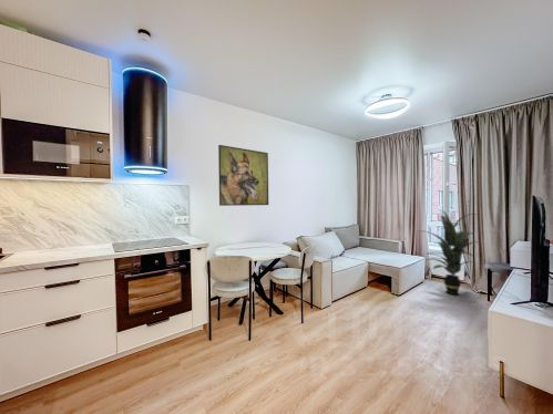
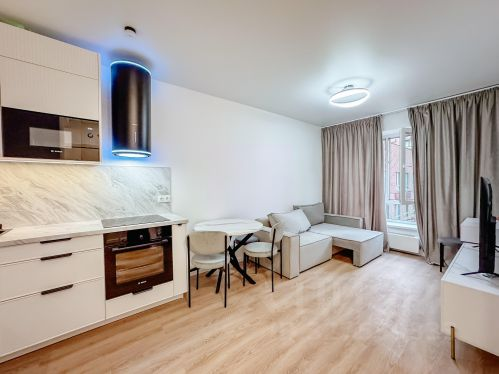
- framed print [217,144,269,207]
- indoor plant [418,208,481,296]
